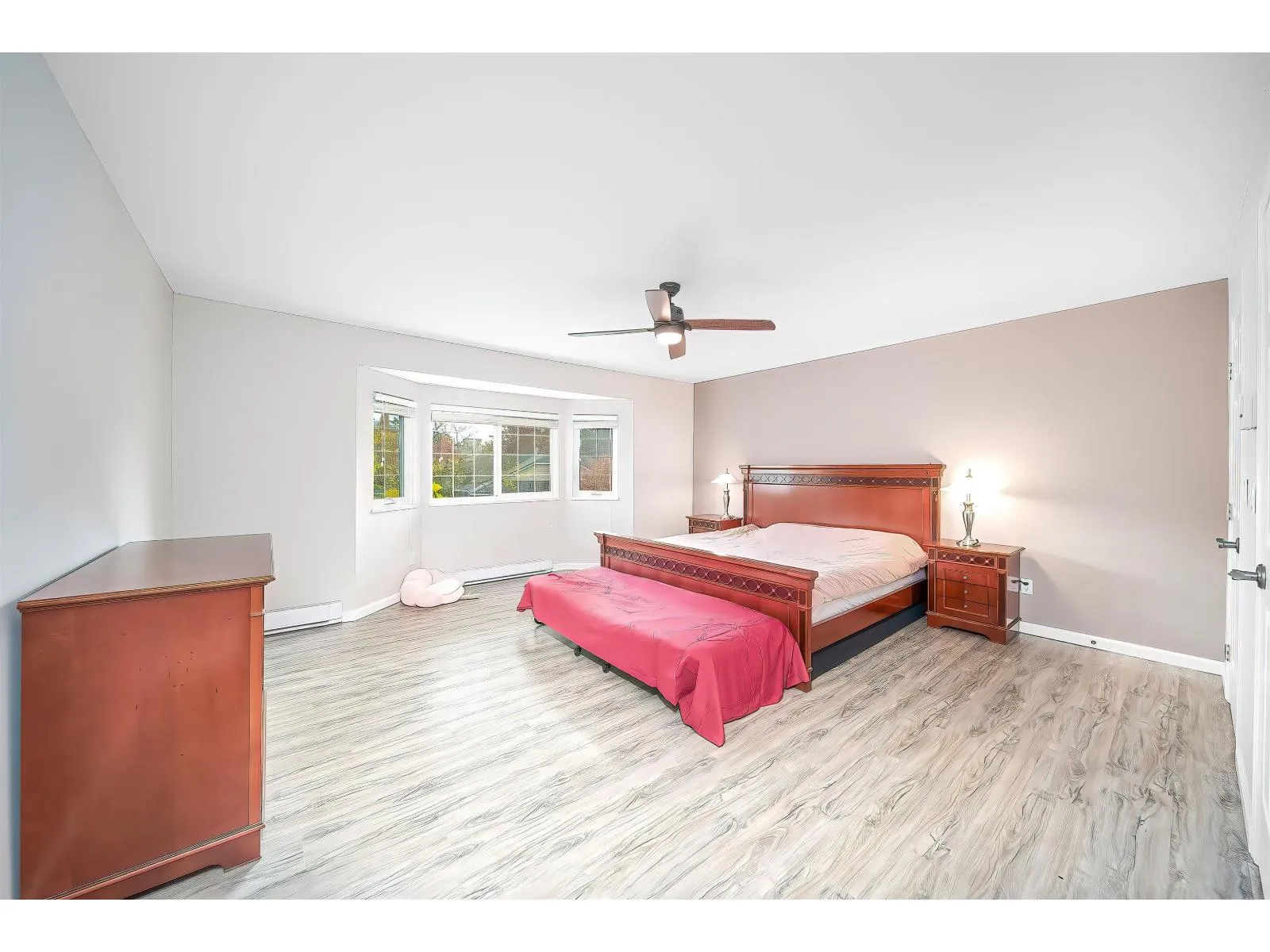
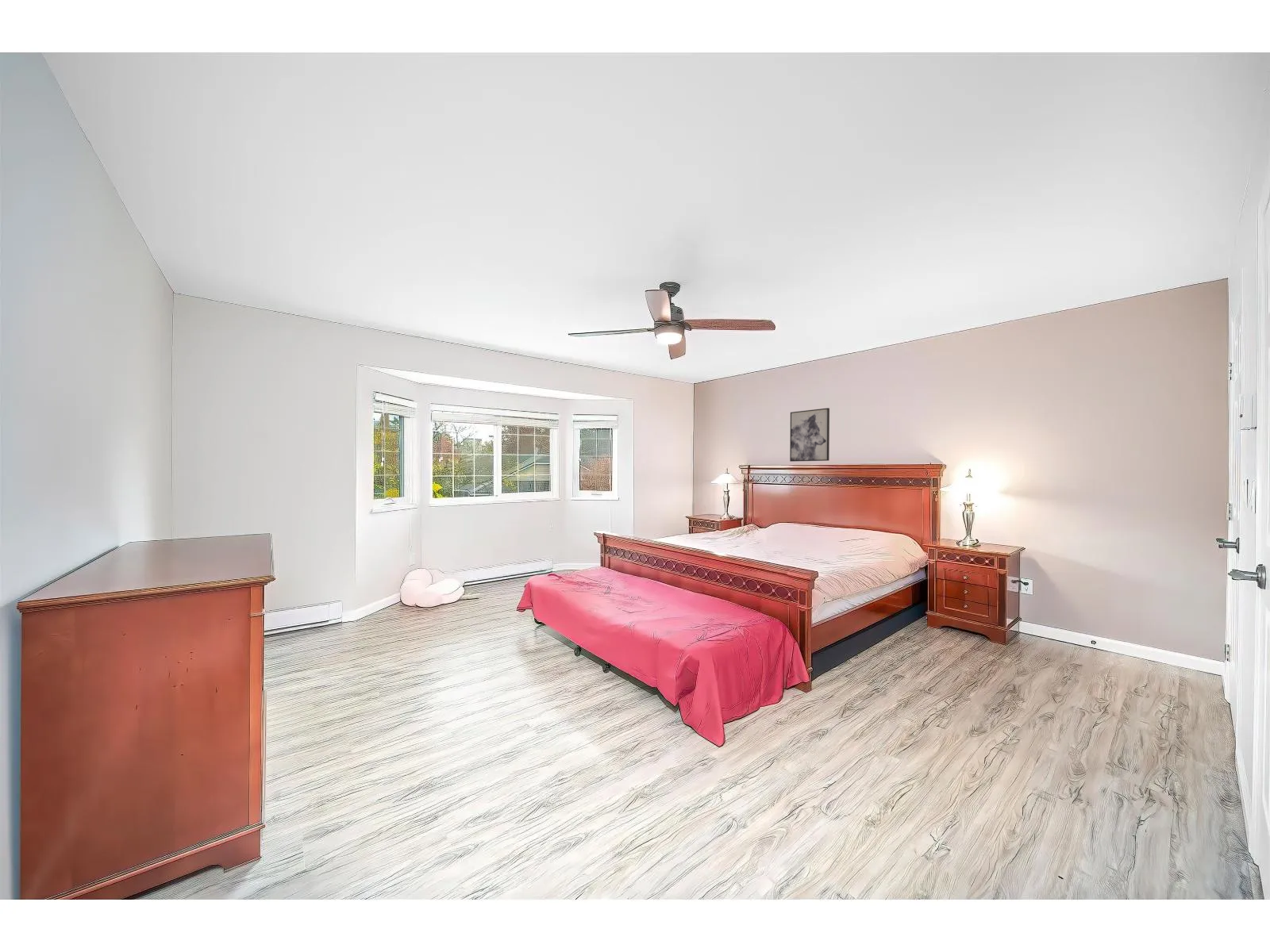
+ wall art [789,407,830,463]
